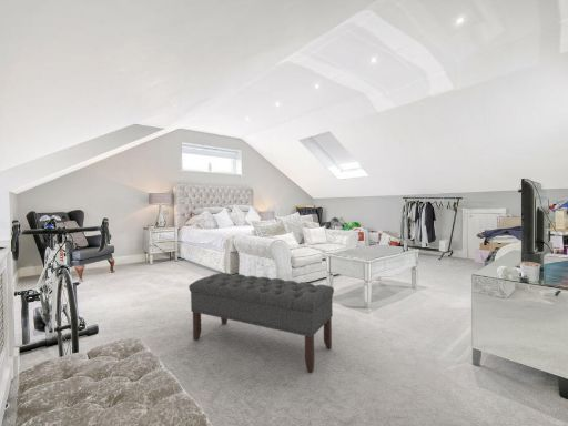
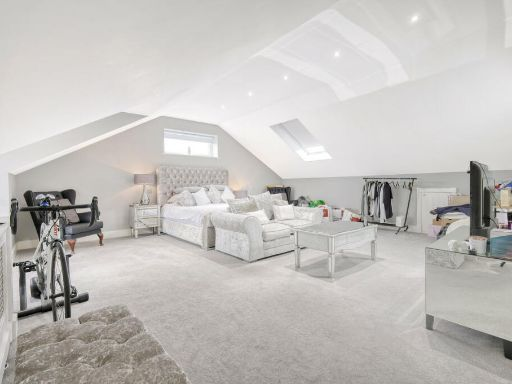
- bench [187,272,335,374]
